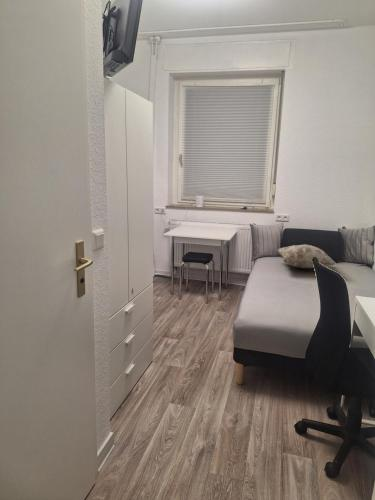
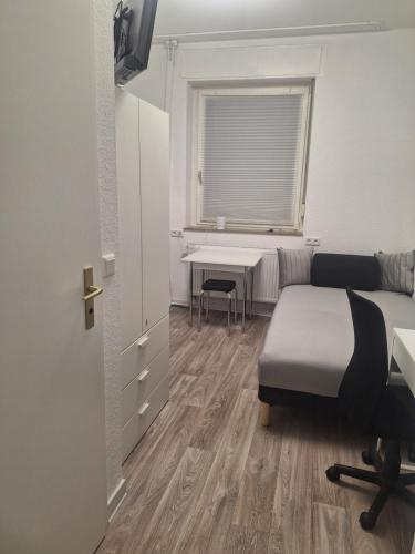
- decorative pillow [276,243,338,269]
